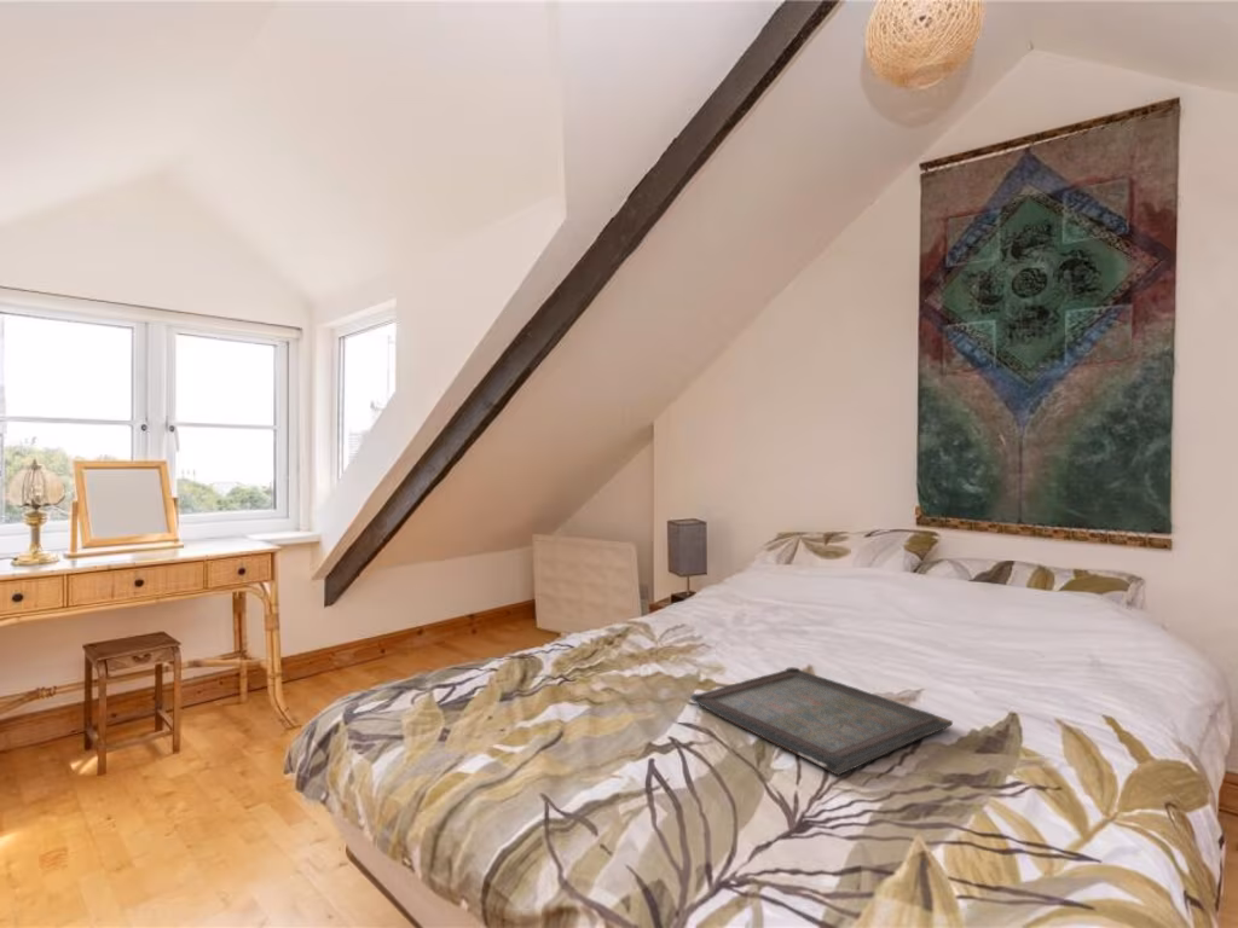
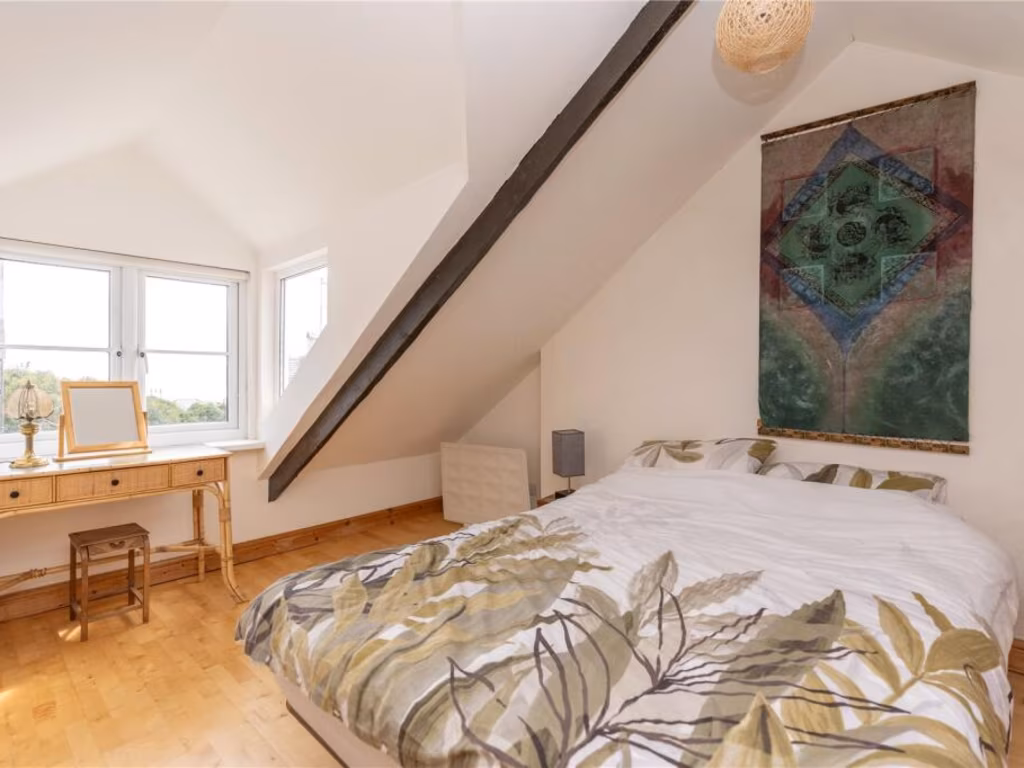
- serving tray [689,666,954,777]
